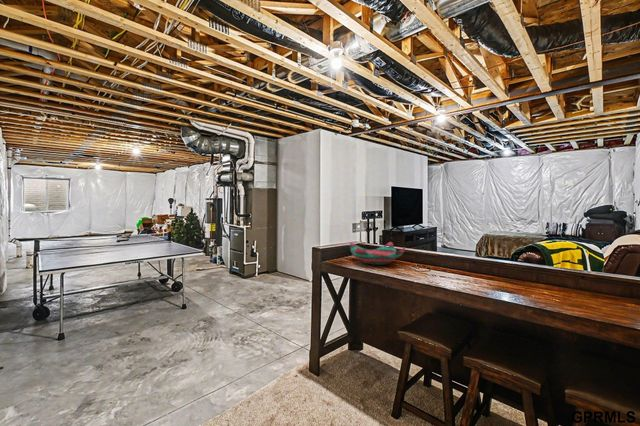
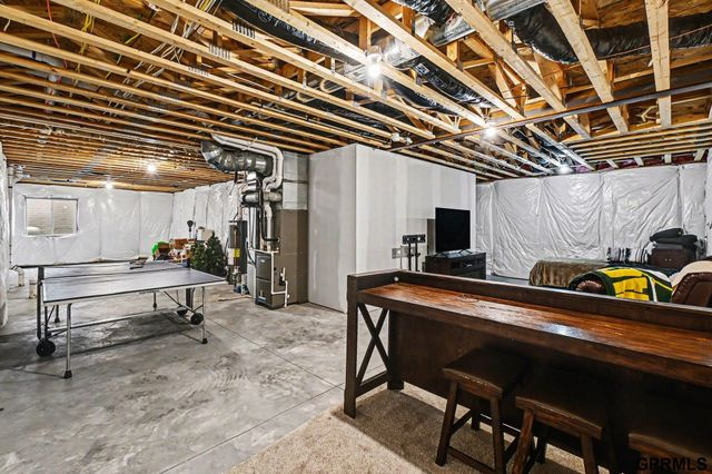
- decorative bowl [349,241,406,266]
